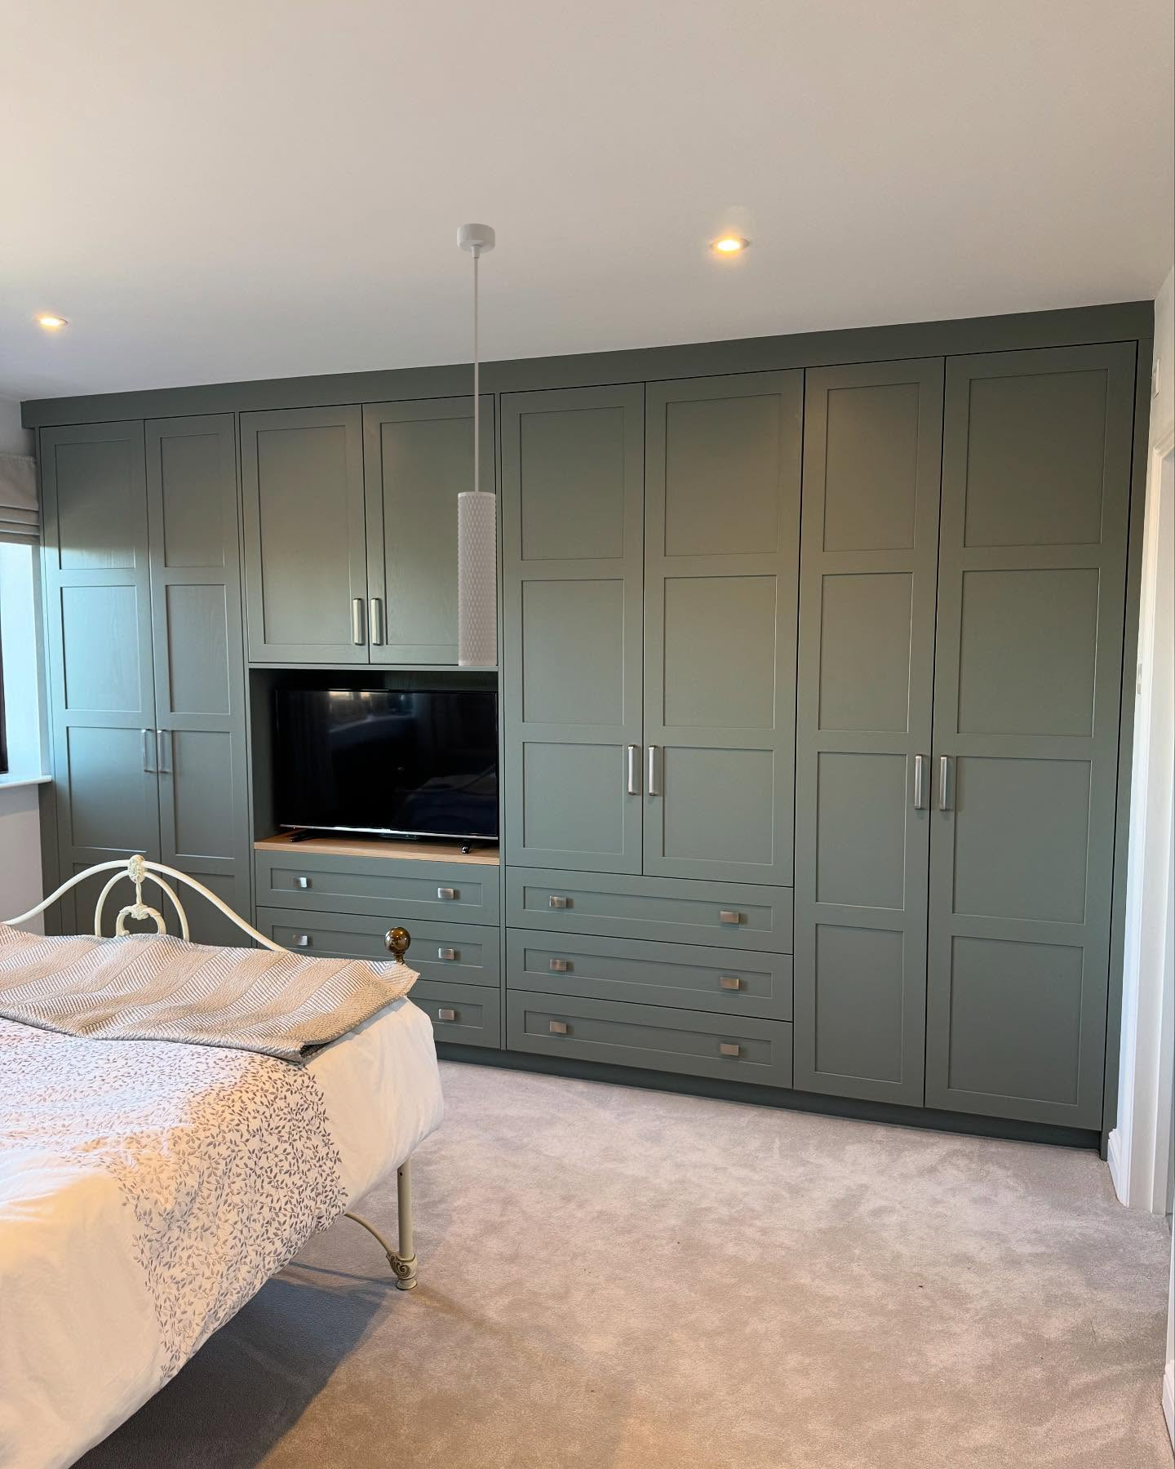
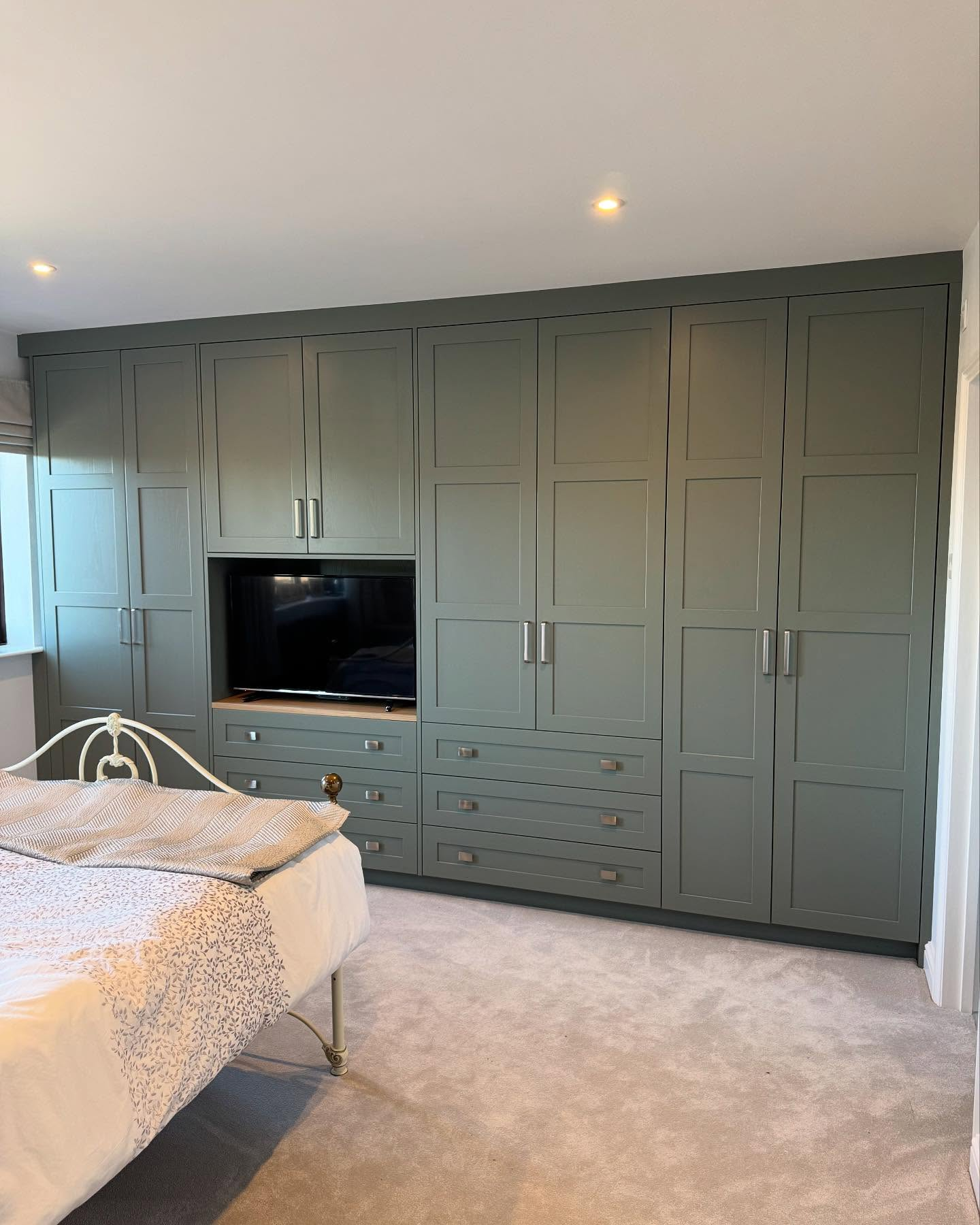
- pendant light [456,223,496,667]
